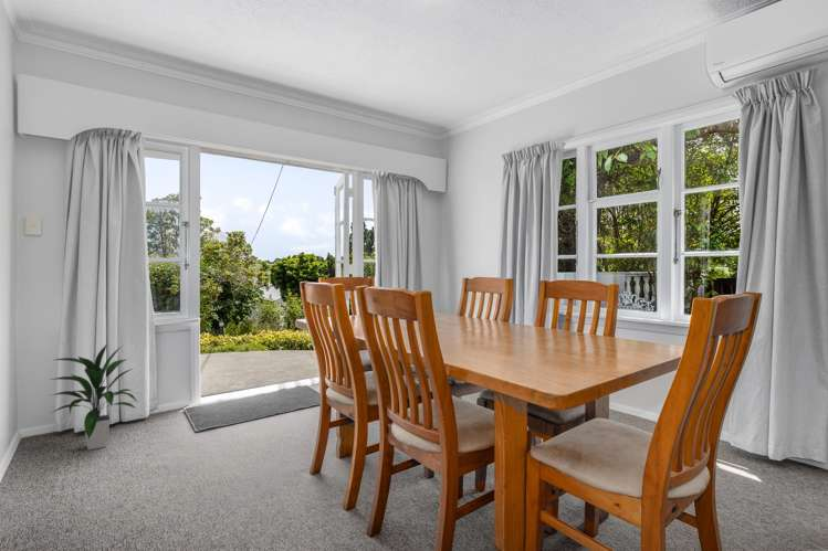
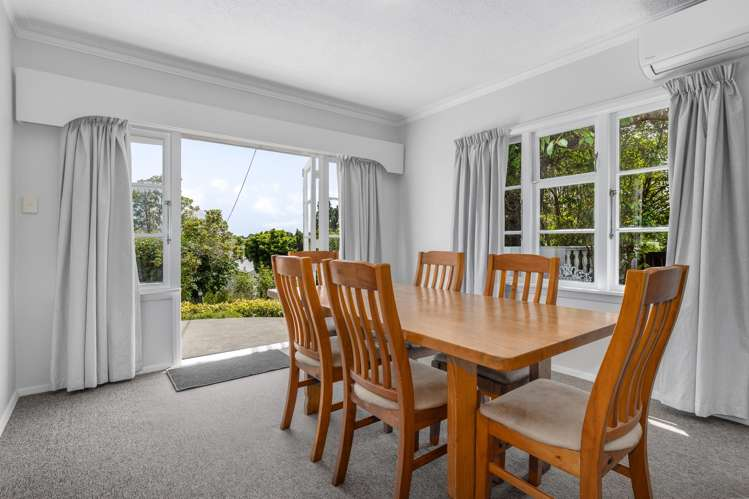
- indoor plant [46,342,138,451]
